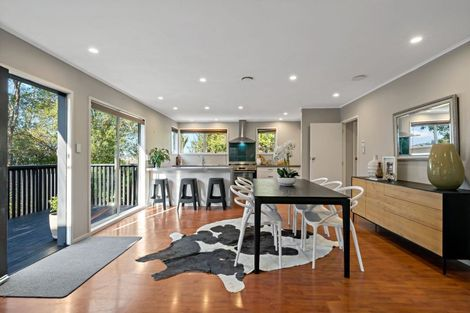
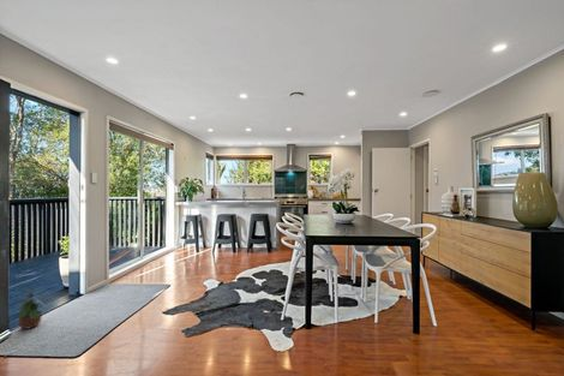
+ potted plant [17,284,46,330]
